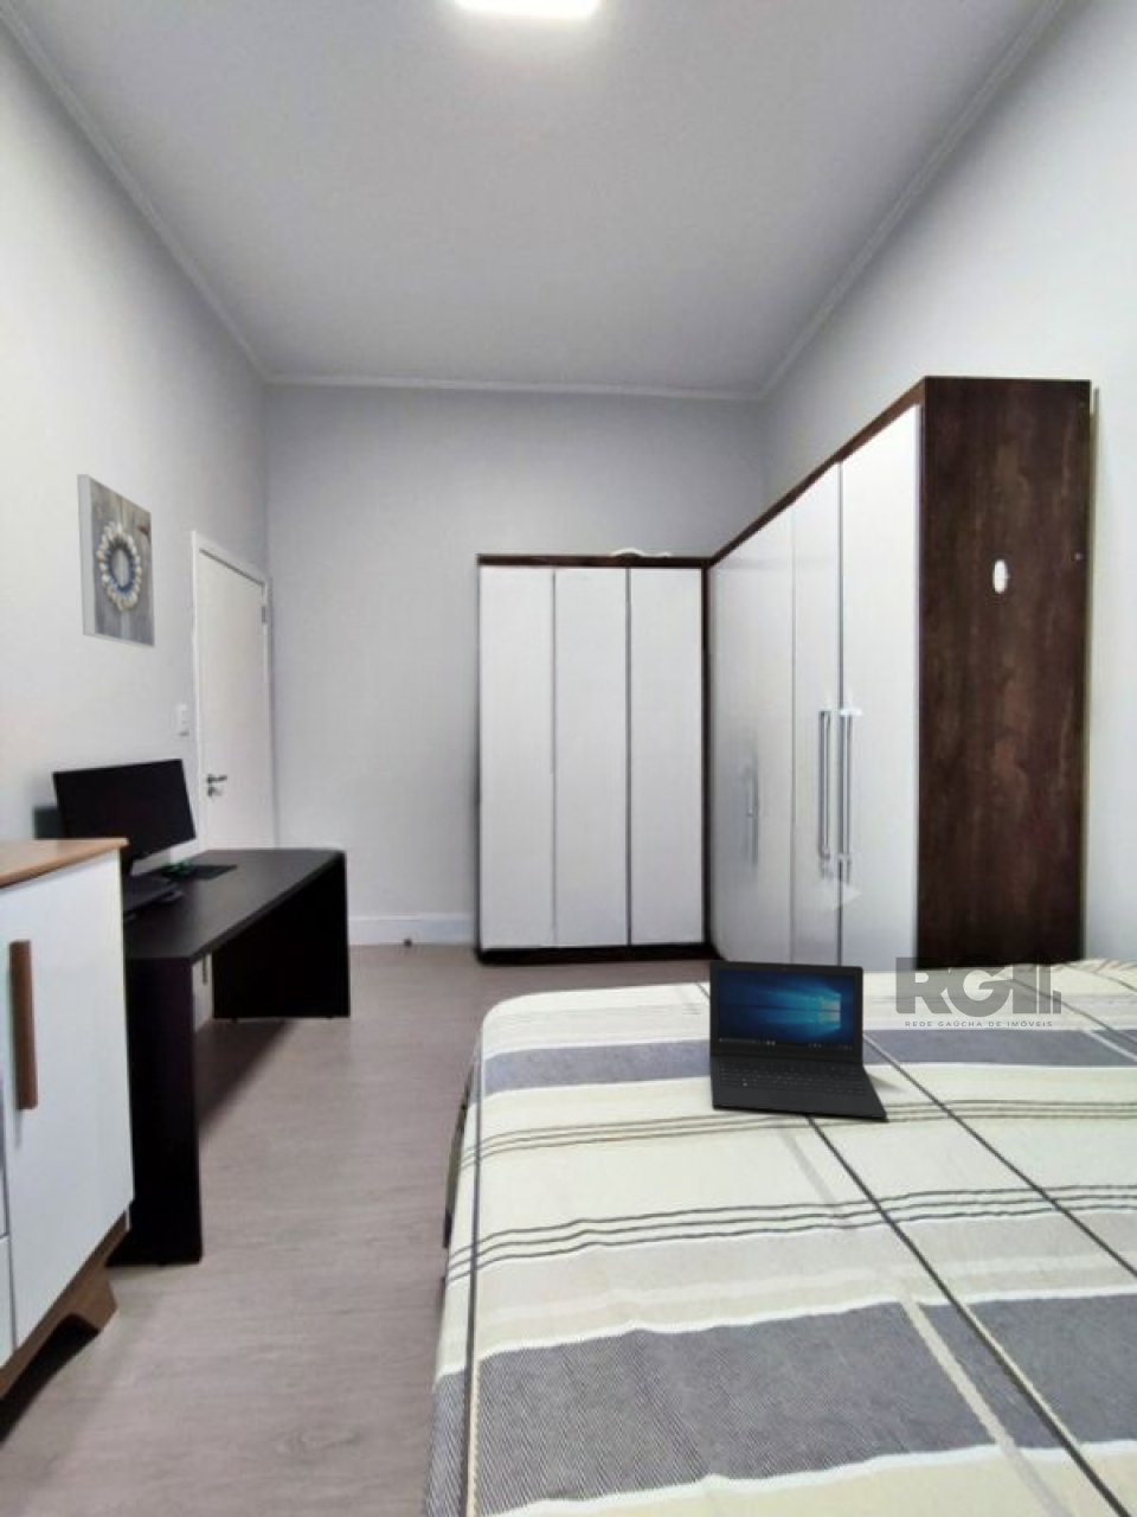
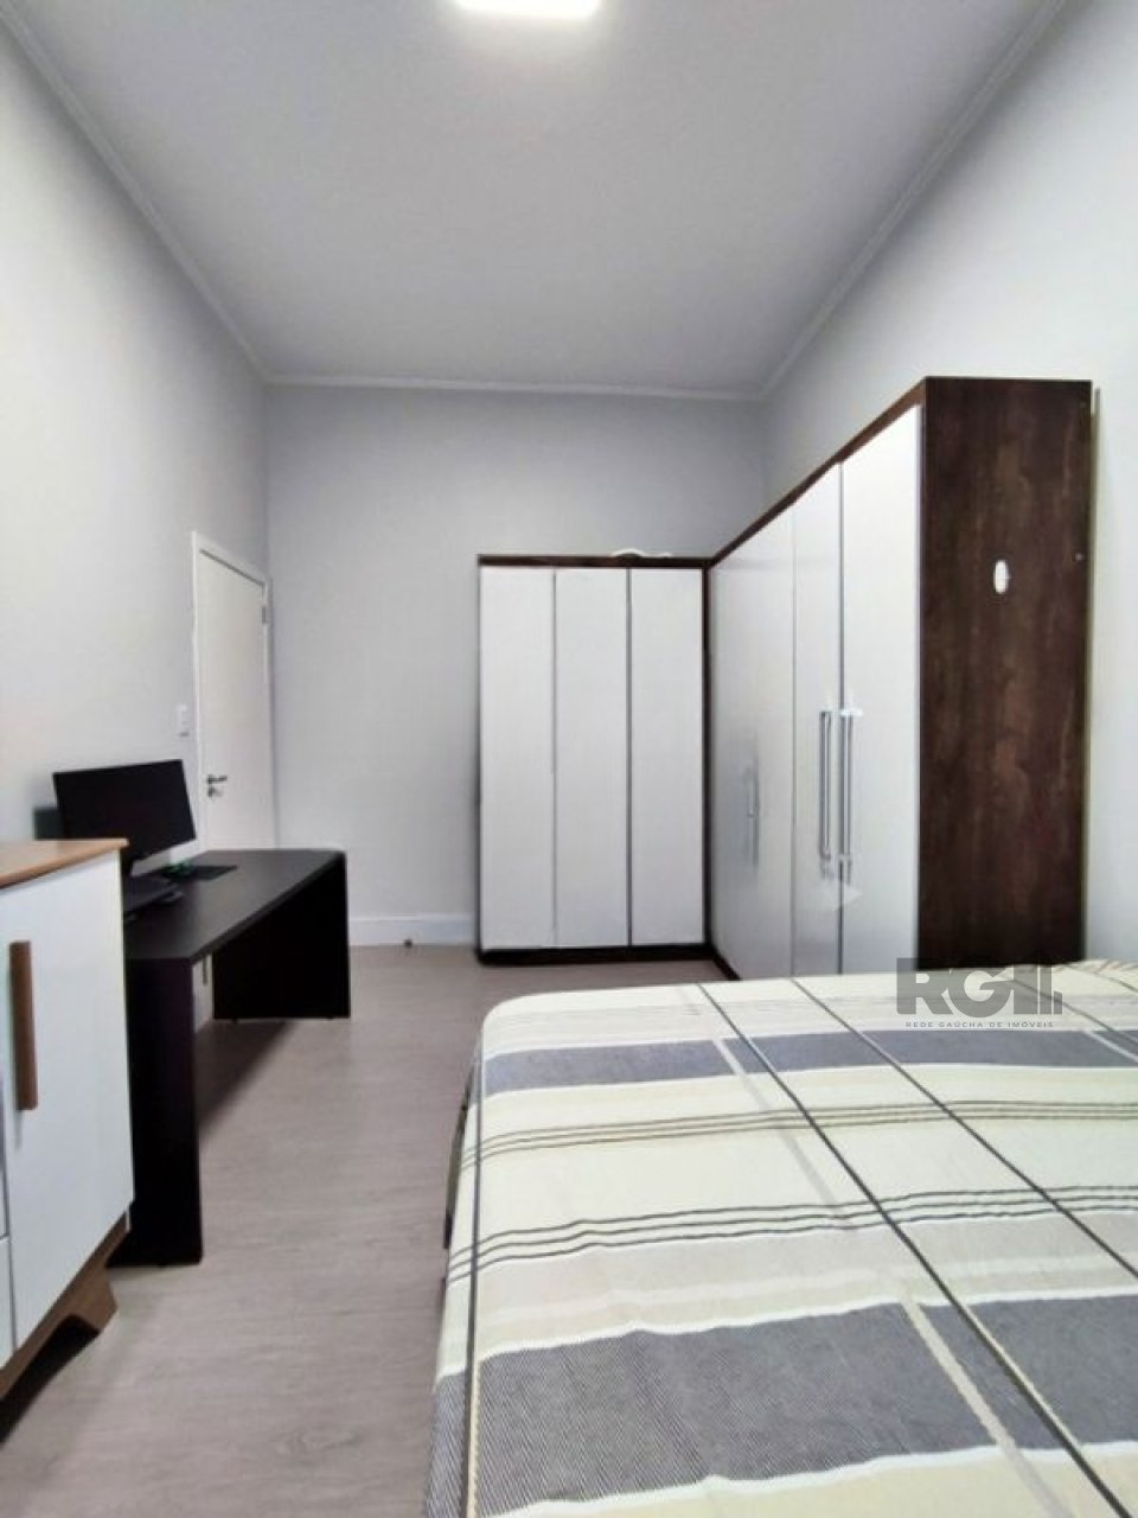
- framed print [75,473,156,650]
- laptop [708,959,889,1119]
